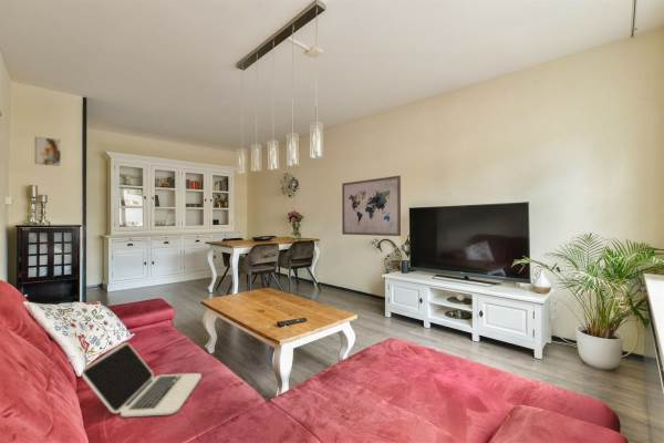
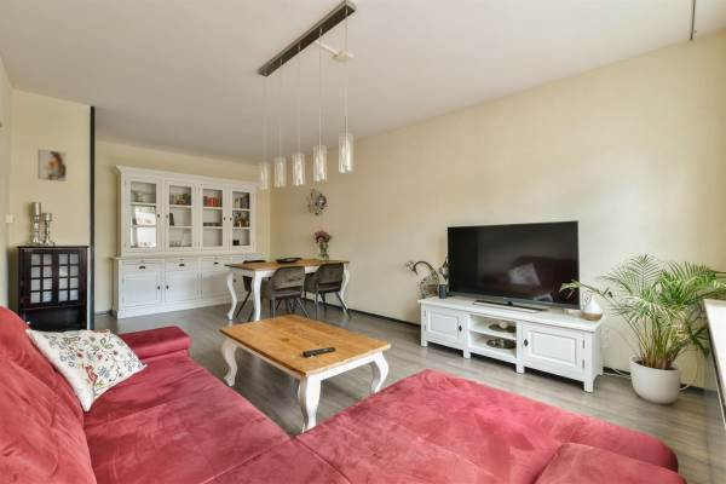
- wall art [341,175,402,237]
- laptop [81,342,203,418]
